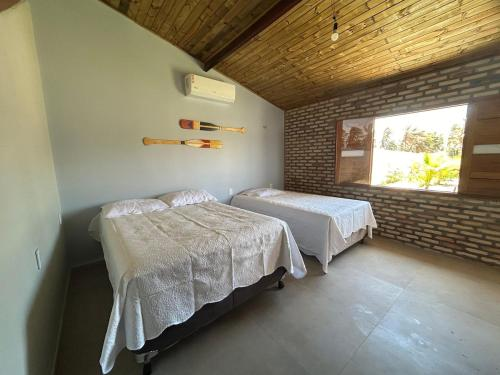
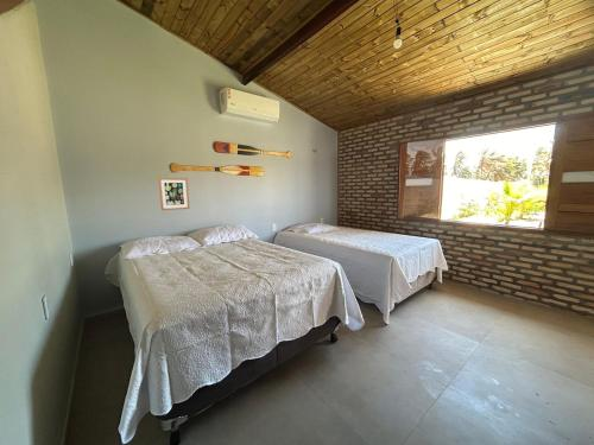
+ wall art [158,177,190,211]
